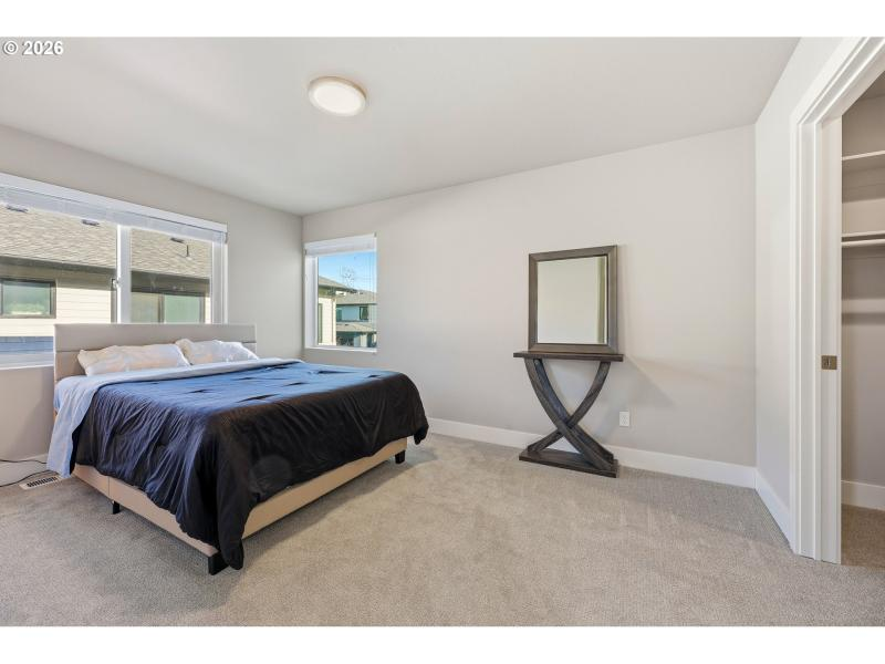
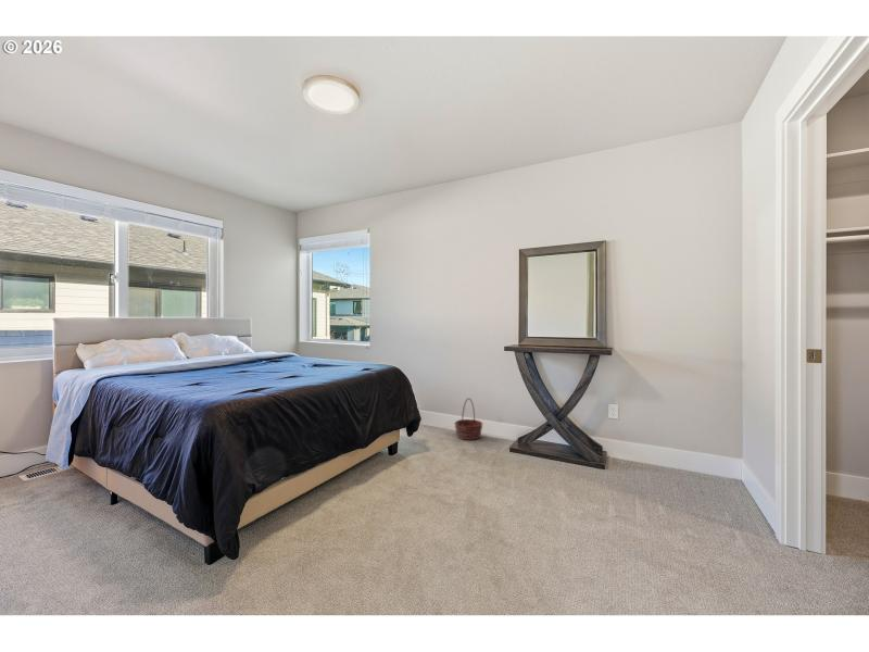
+ basket [453,397,483,441]
